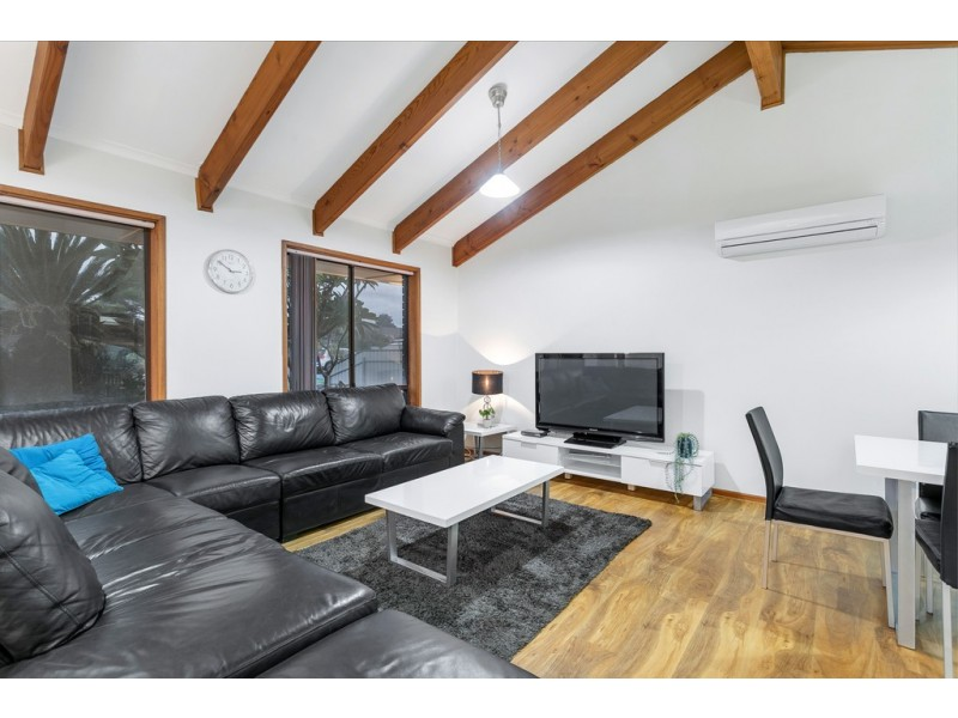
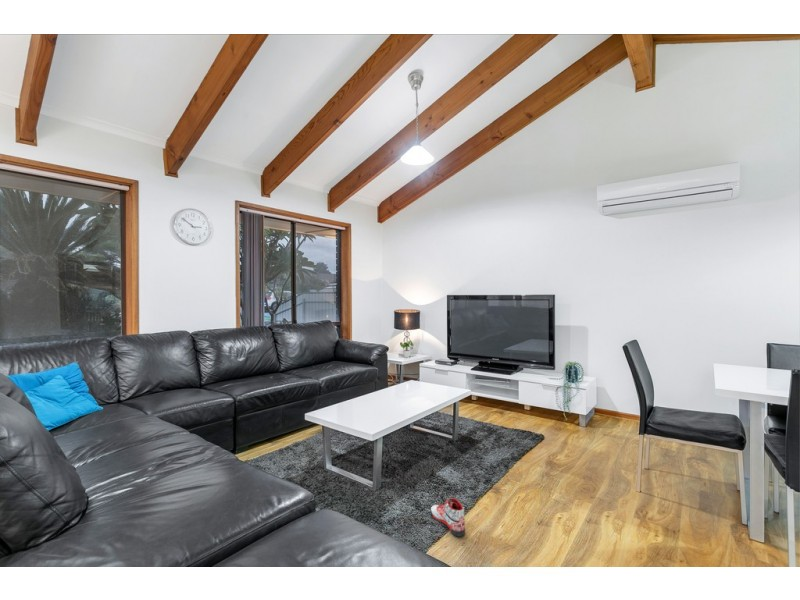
+ sneaker [429,497,466,538]
